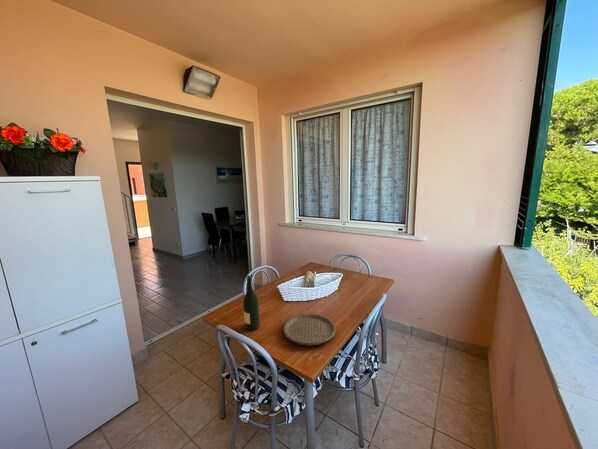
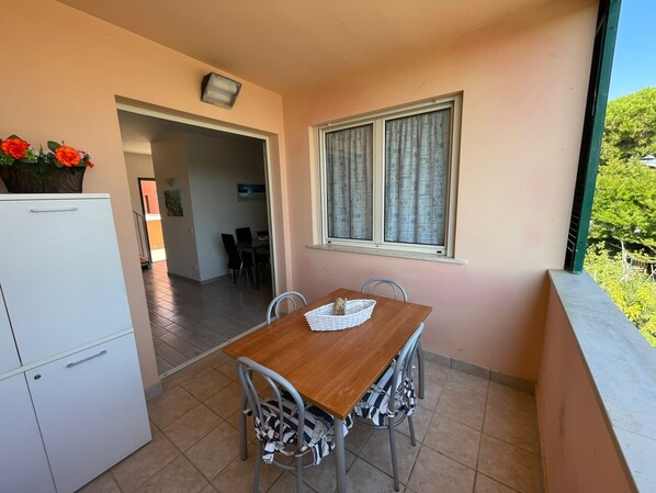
- plate [282,313,337,346]
- wine bottle [242,275,260,332]
